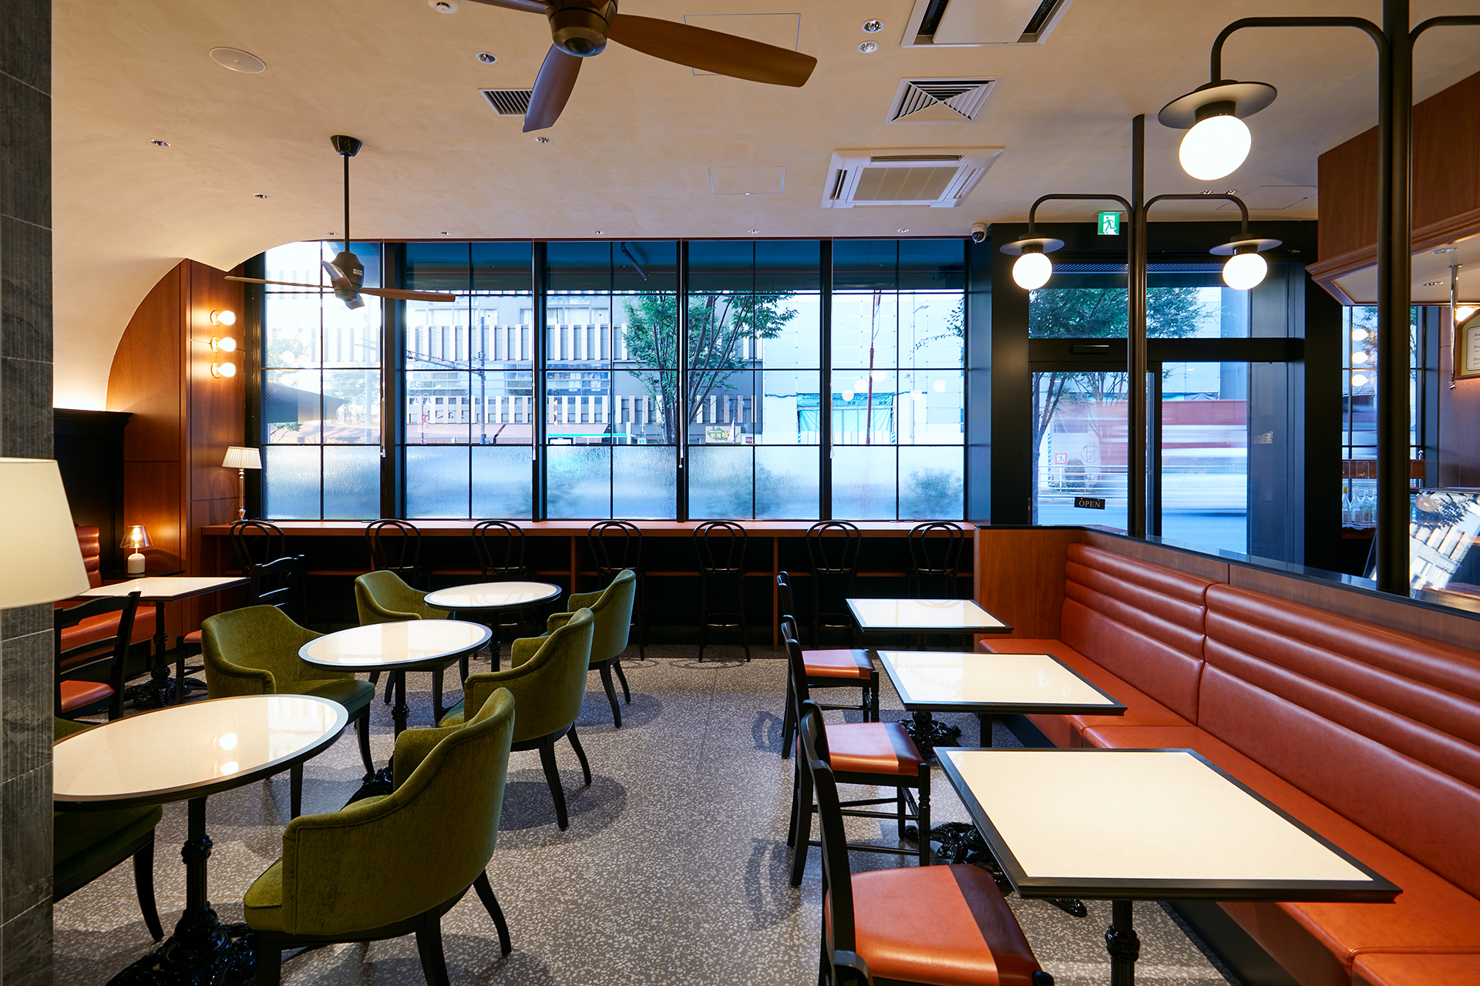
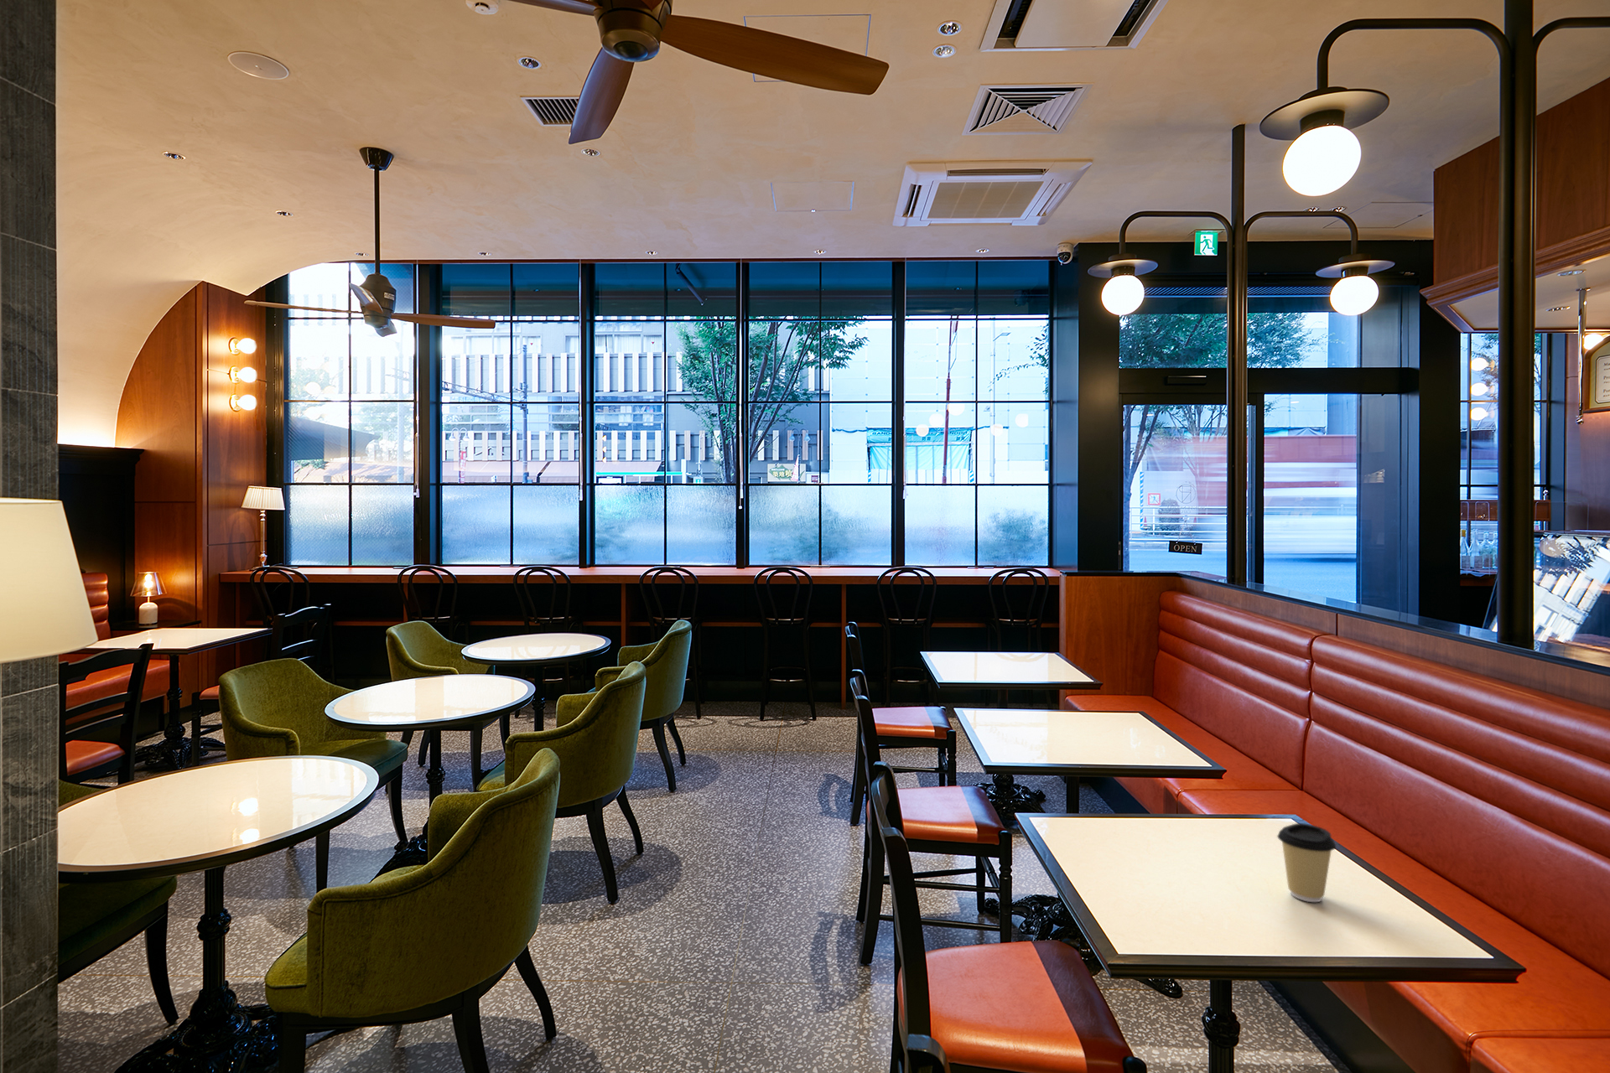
+ coffee cup [1276,823,1337,903]
